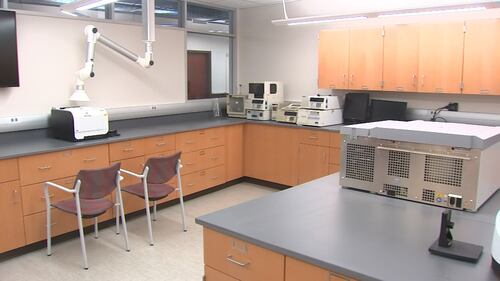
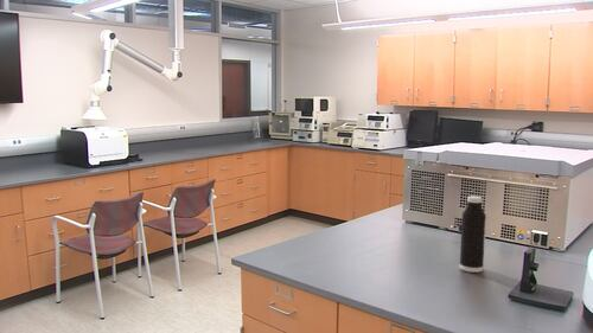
+ water bottle [459,194,487,274]
